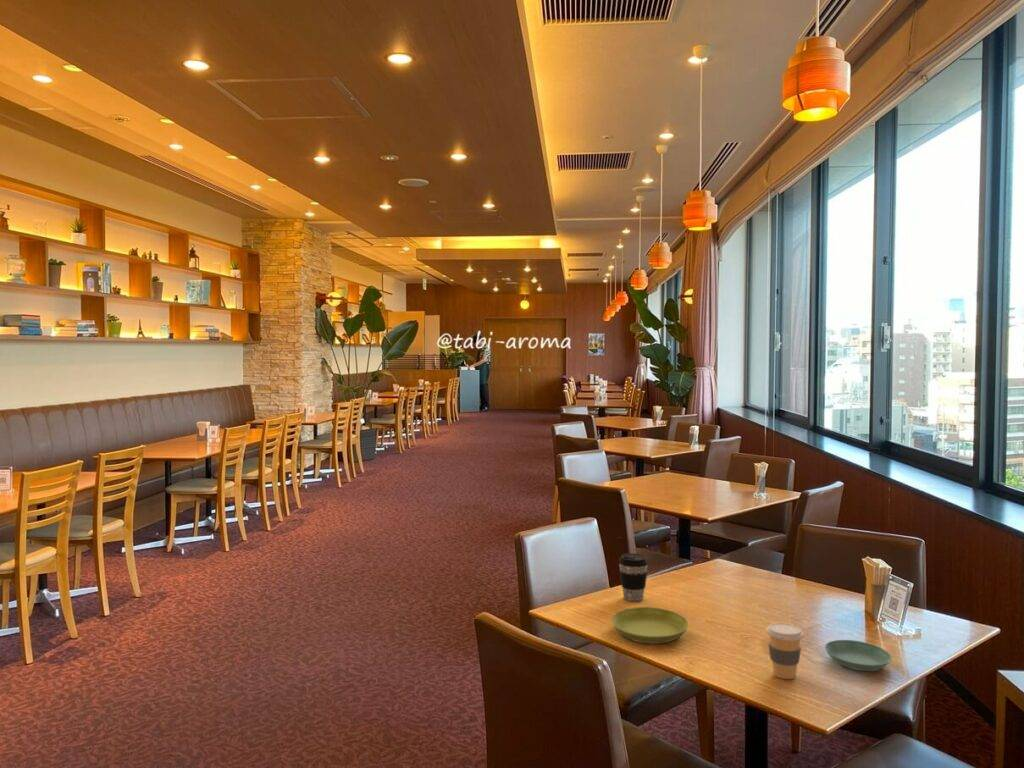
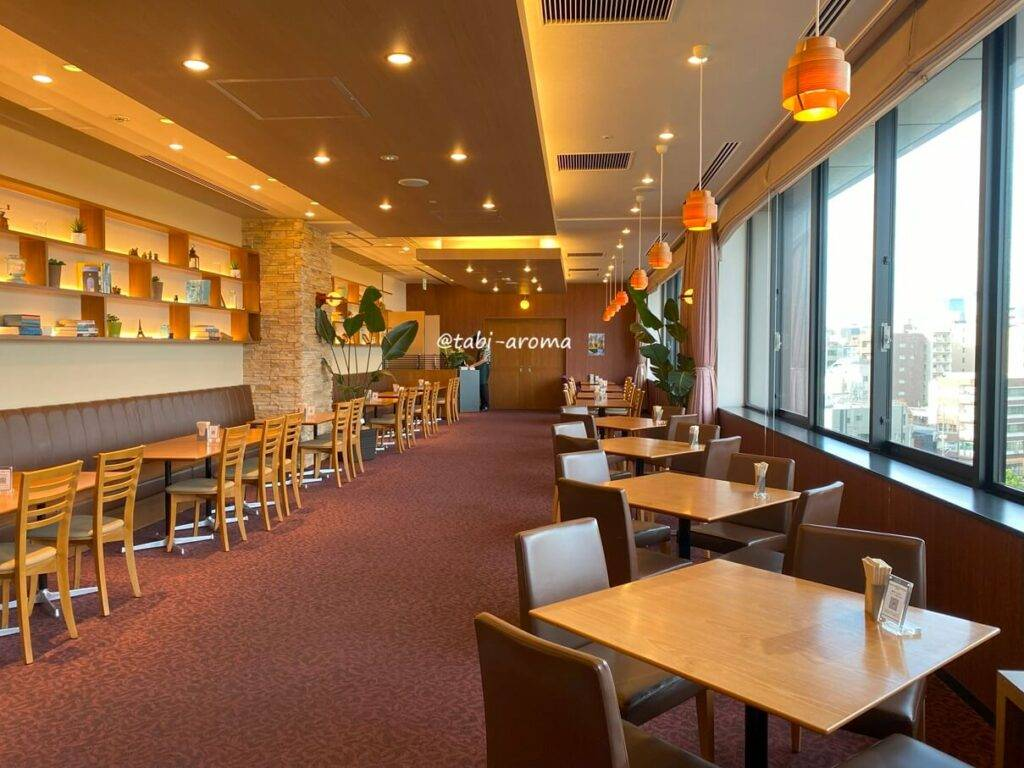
- coffee cup [618,552,650,602]
- saucer [824,639,893,672]
- coffee cup [765,622,805,680]
- saucer [610,606,690,645]
